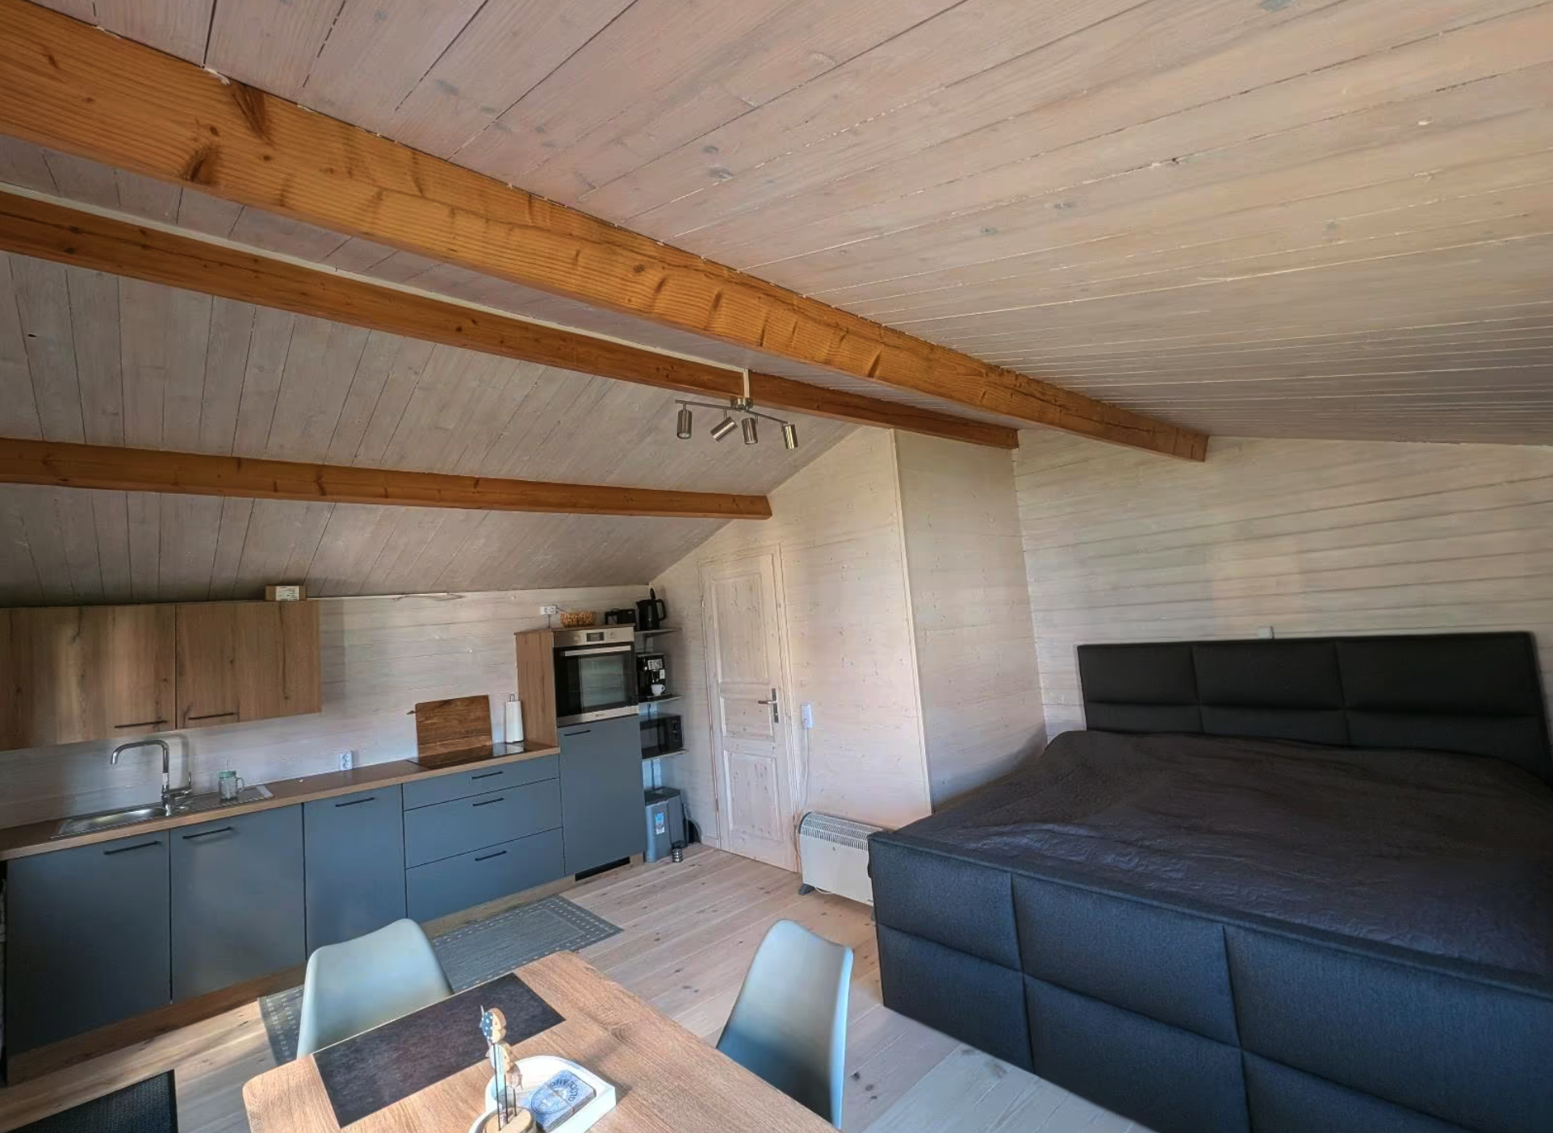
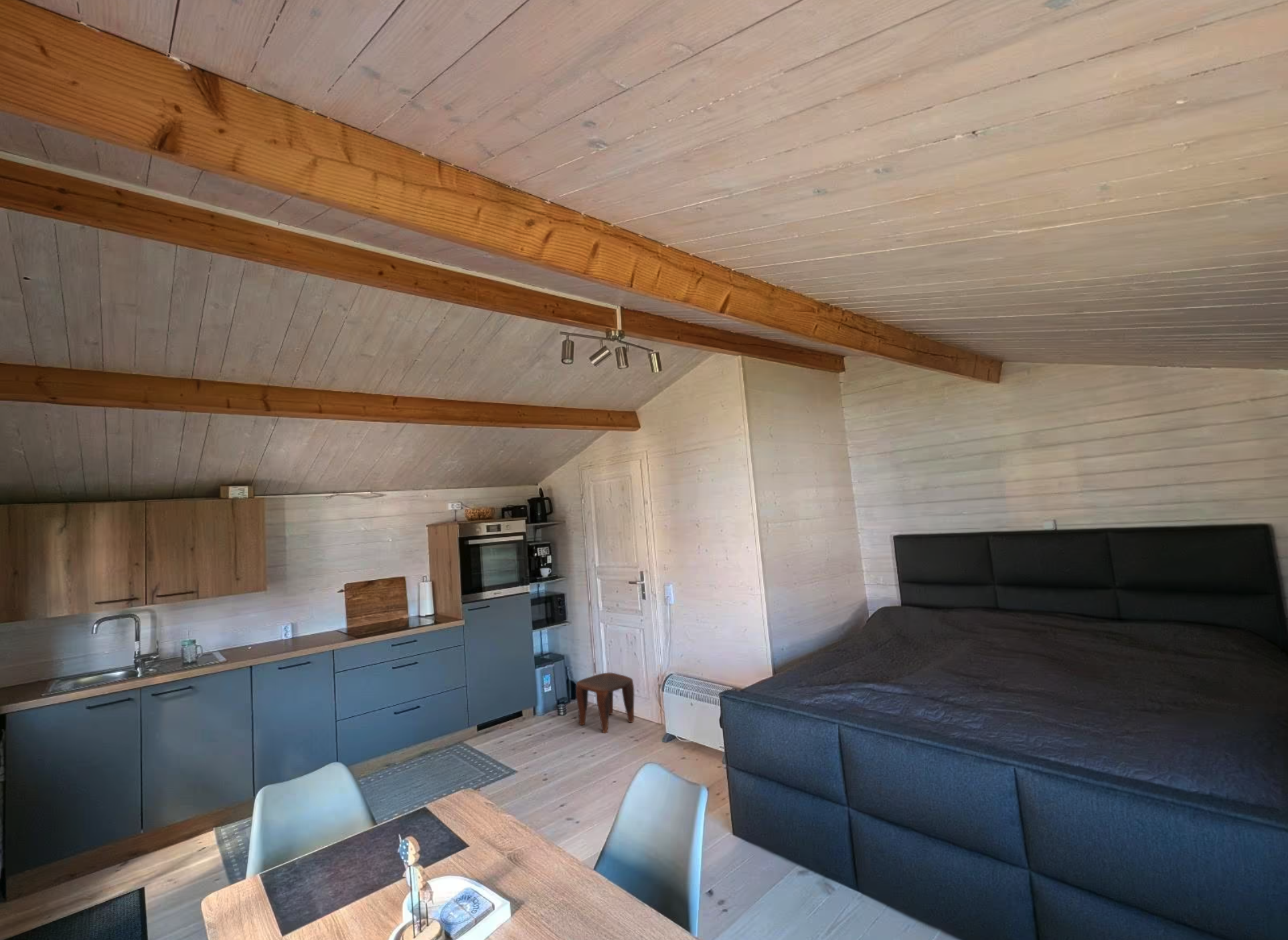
+ stool [575,672,635,734]
